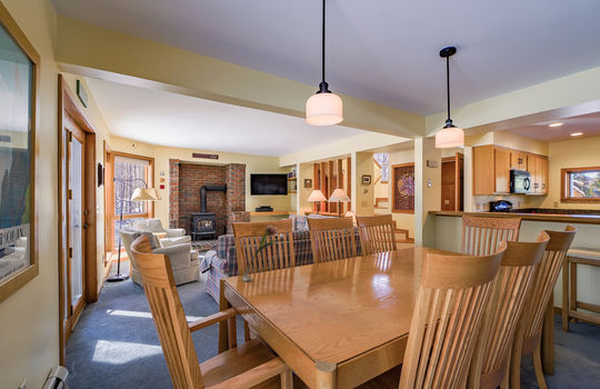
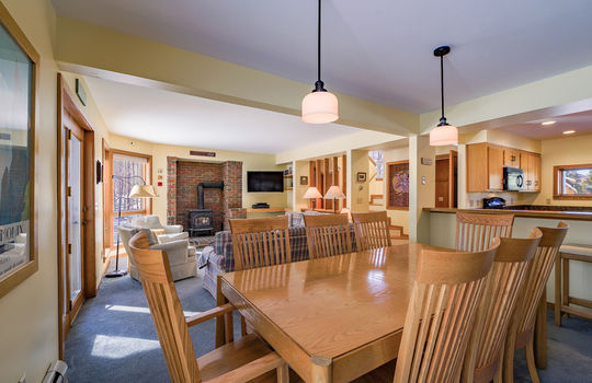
- flower [240,223,286,282]
